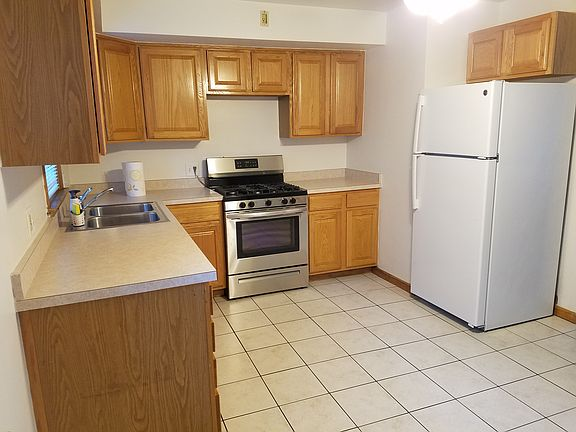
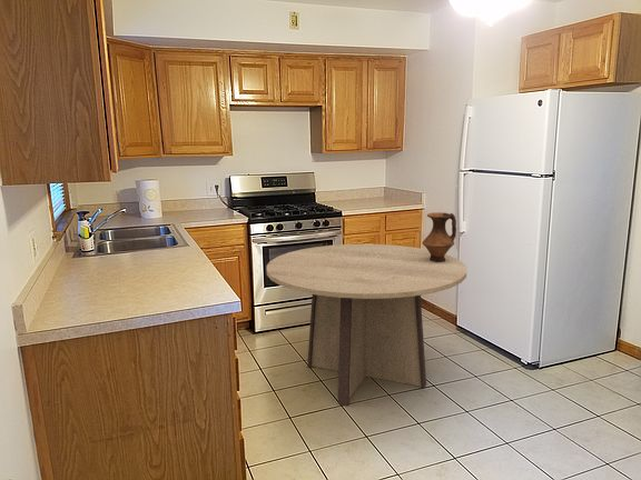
+ dining table [266,243,469,407]
+ vase [422,211,457,262]
